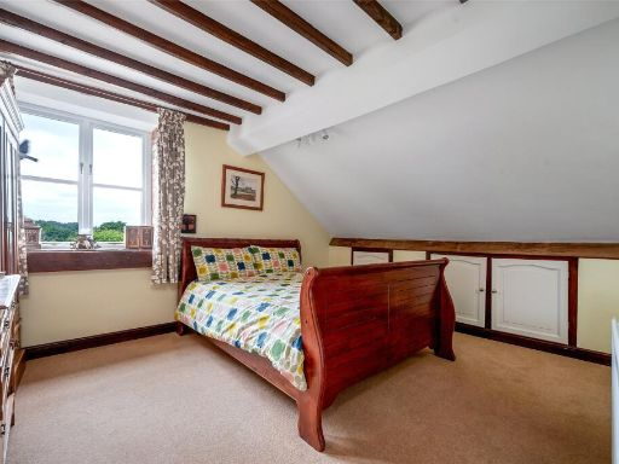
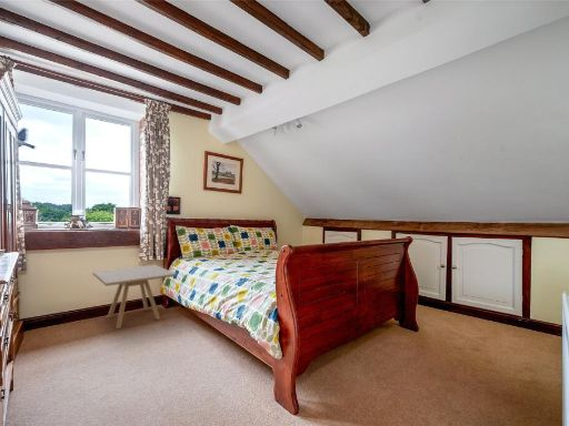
+ side table [91,264,177,331]
